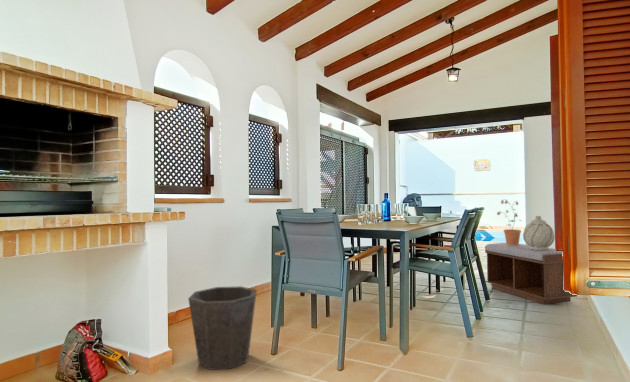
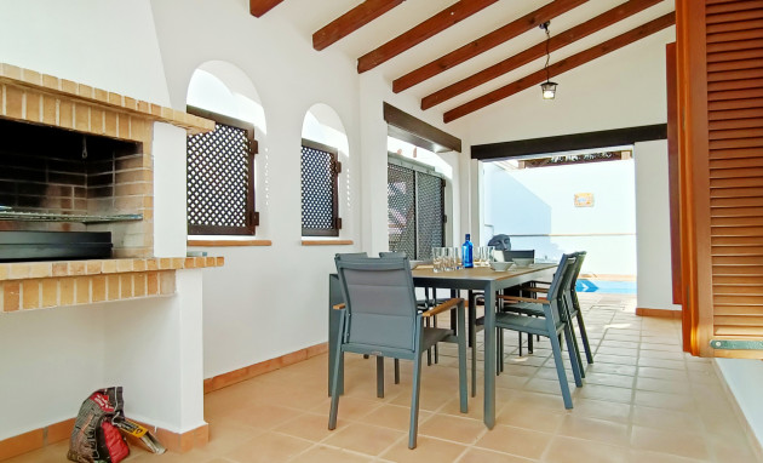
- lantern [522,215,556,250]
- bench [484,242,578,305]
- waste bin [187,285,258,371]
- potted plant [496,199,523,245]
